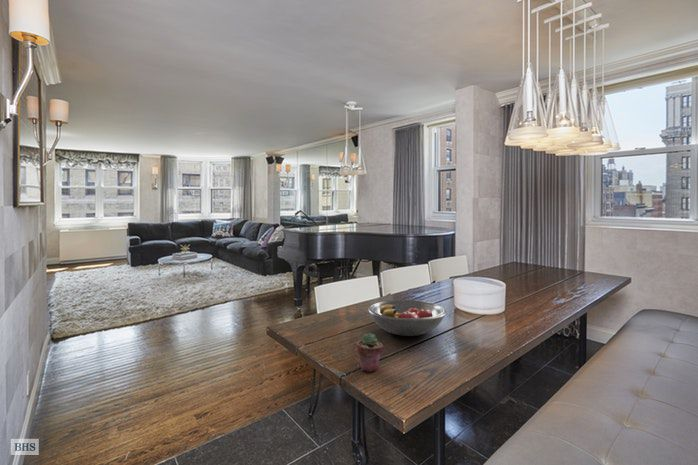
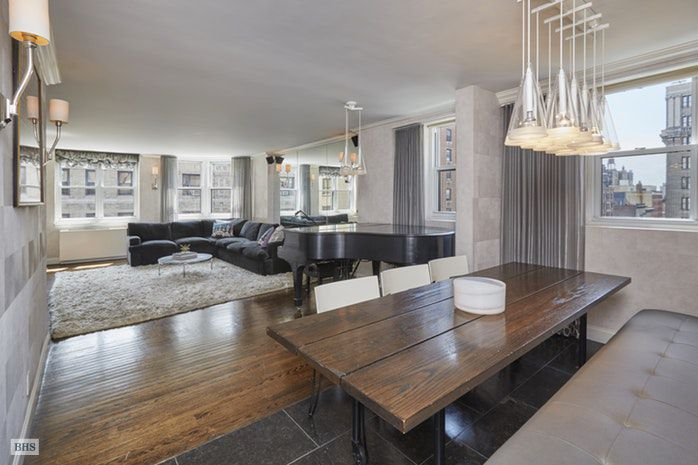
- potted succulent [356,332,384,373]
- fruit bowl [367,299,447,337]
